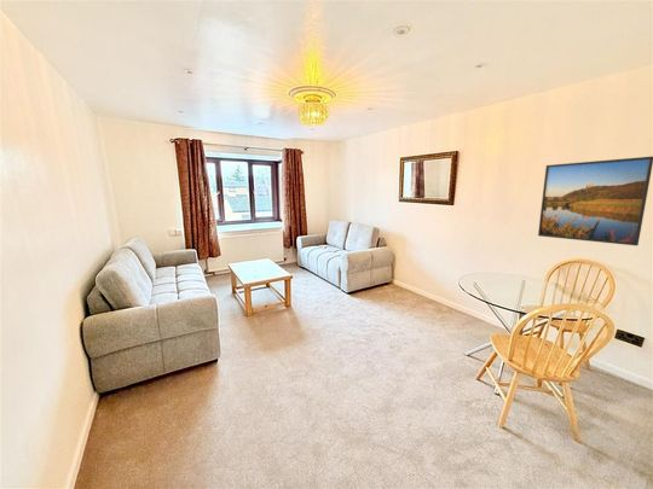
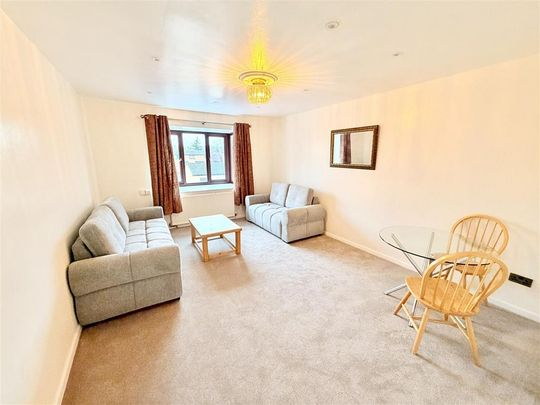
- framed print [537,156,653,248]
